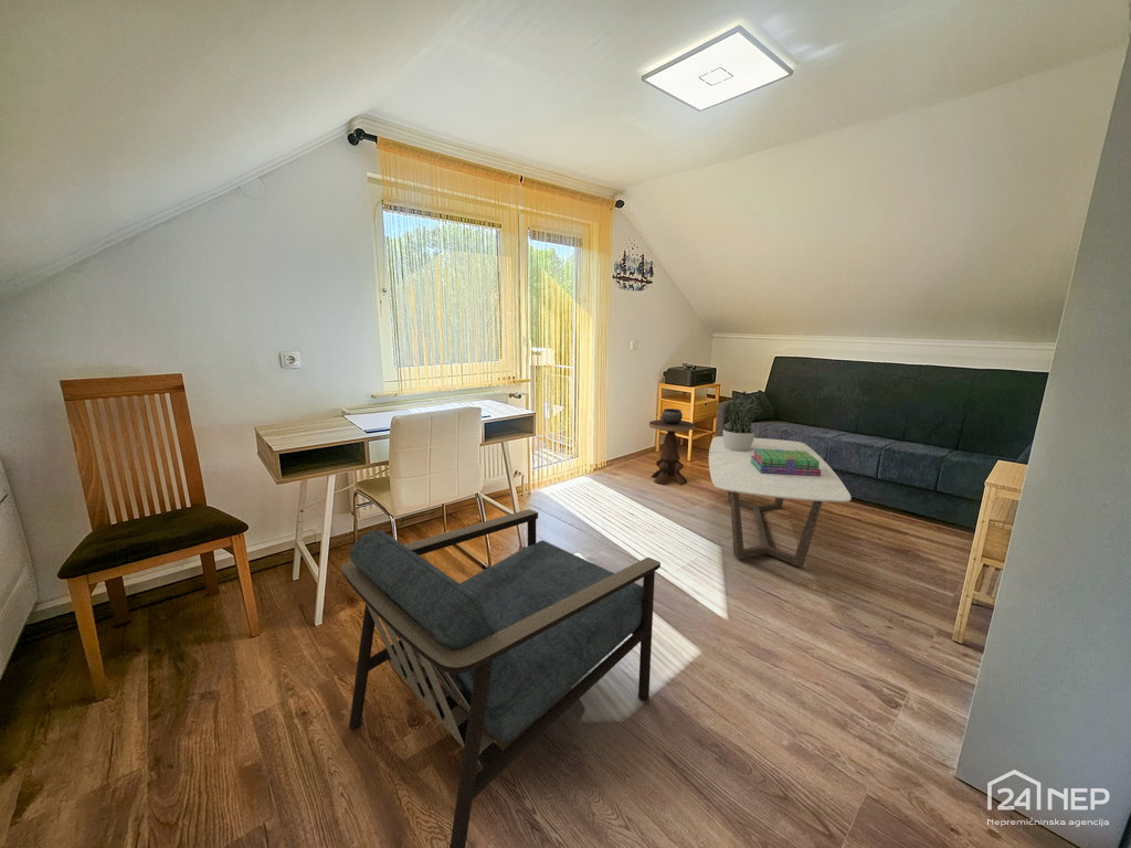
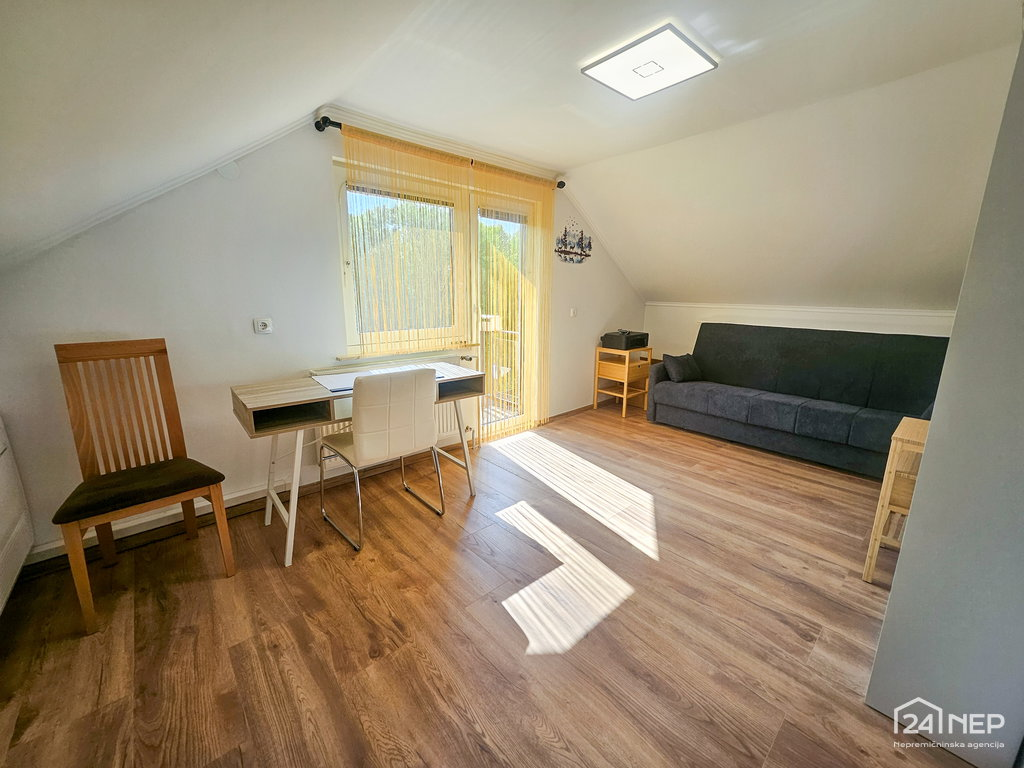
- armchair [341,509,662,848]
- coffee table [708,435,853,568]
- side table [648,407,696,486]
- potted plant [722,391,762,452]
- stack of books [750,448,821,476]
